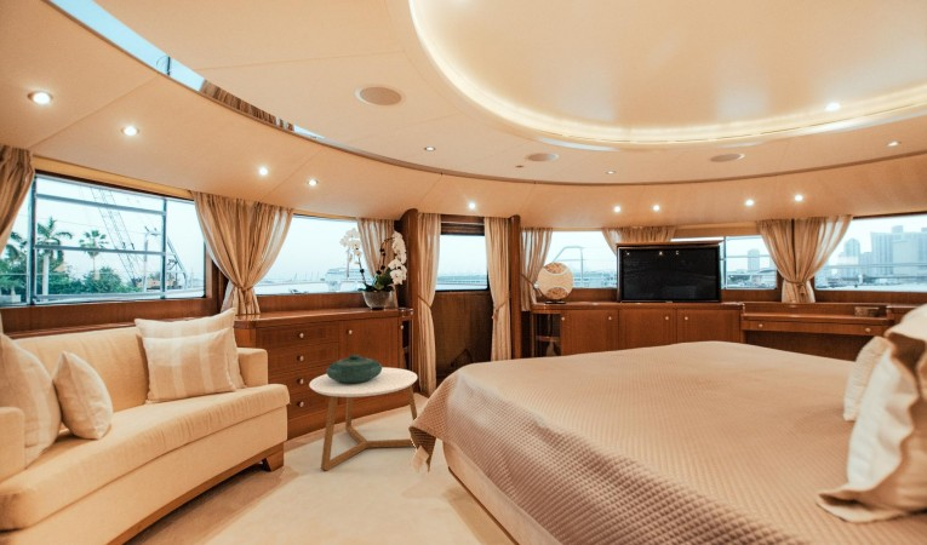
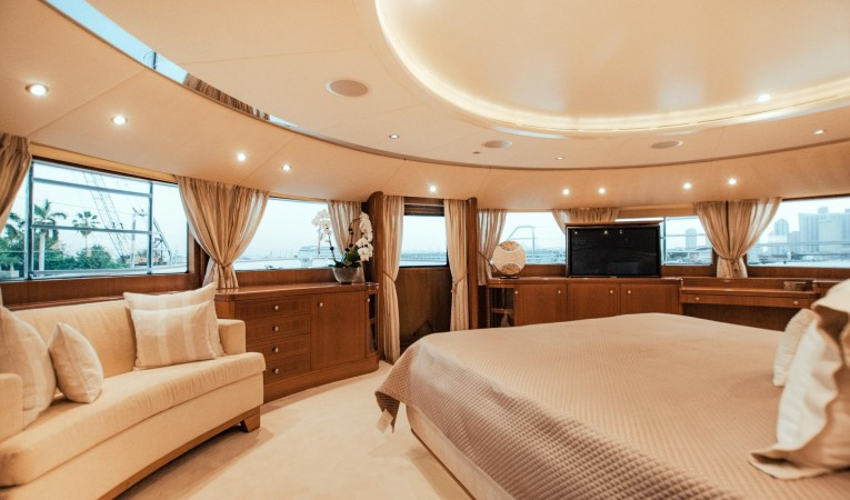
- decorative bowl [326,354,383,384]
- coffee table [308,366,418,472]
